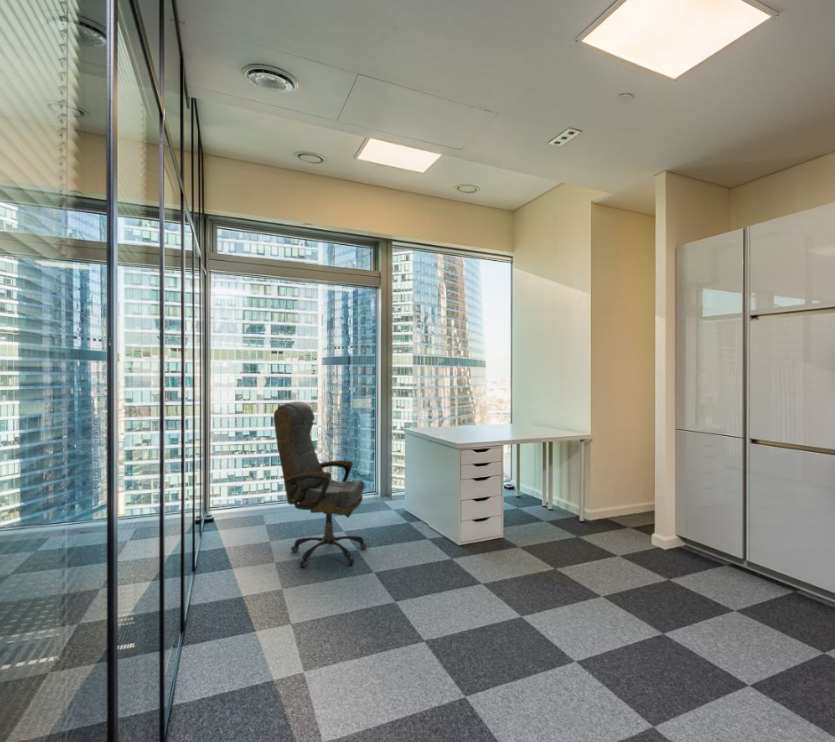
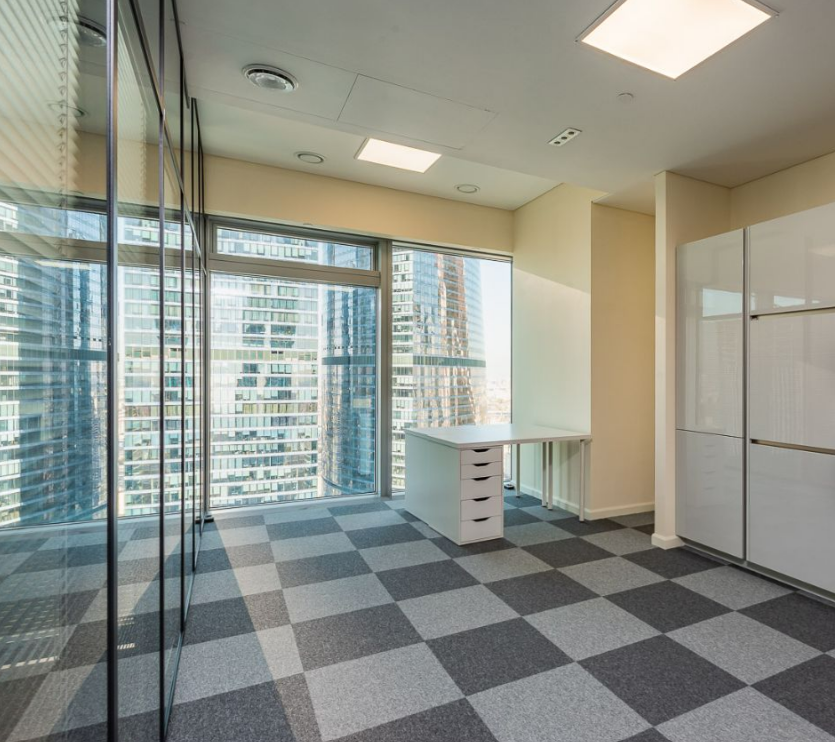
- office chair [273,400,368,569]
